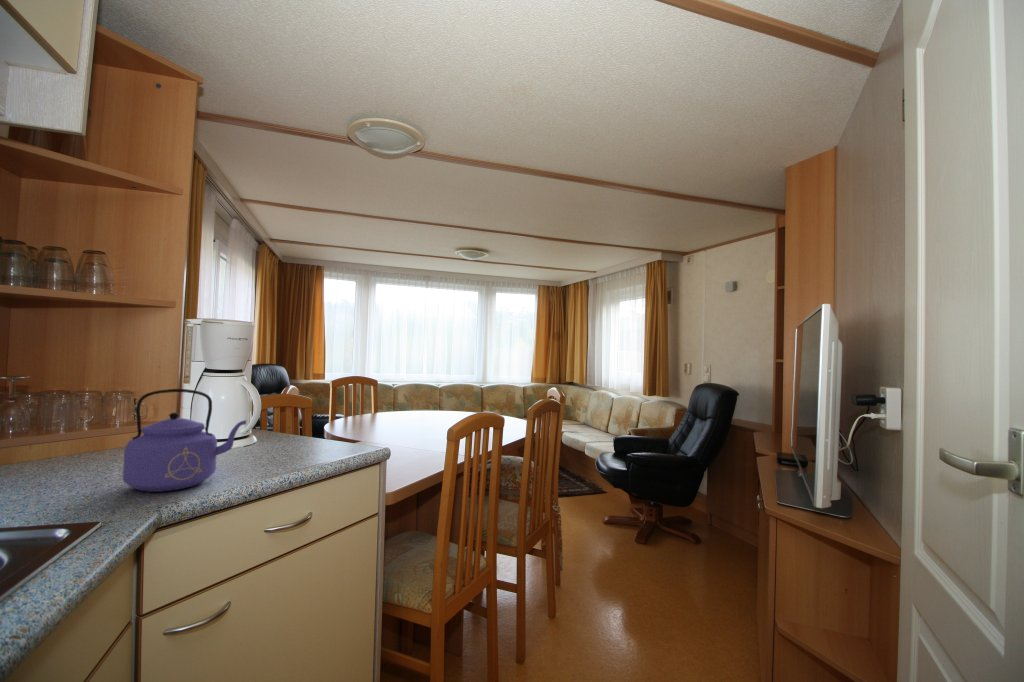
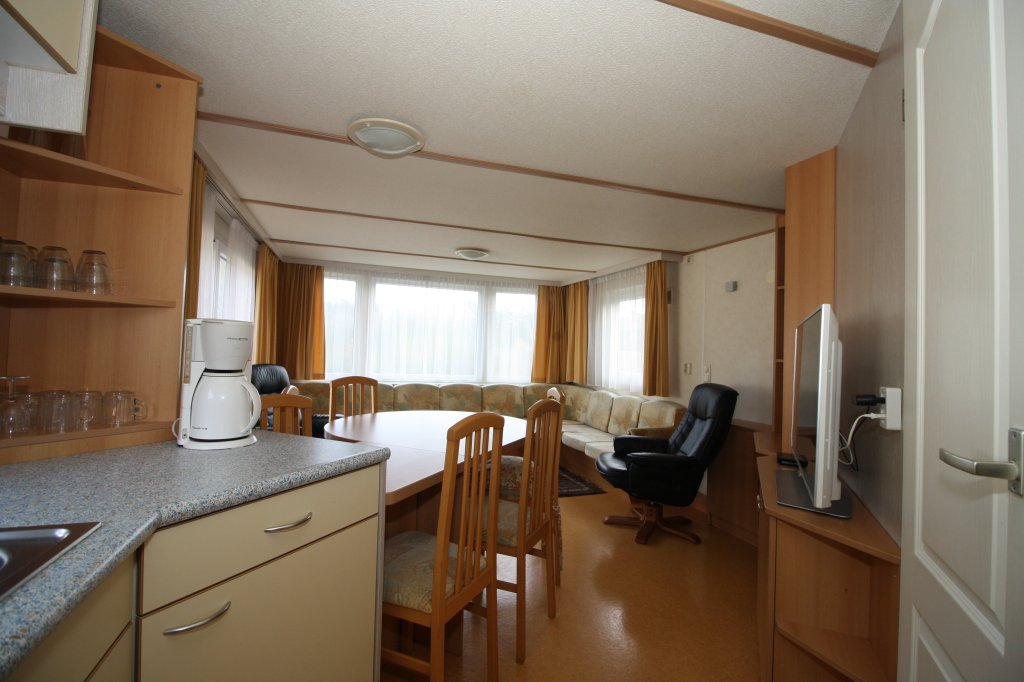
- kettle [122,388,248,493]
